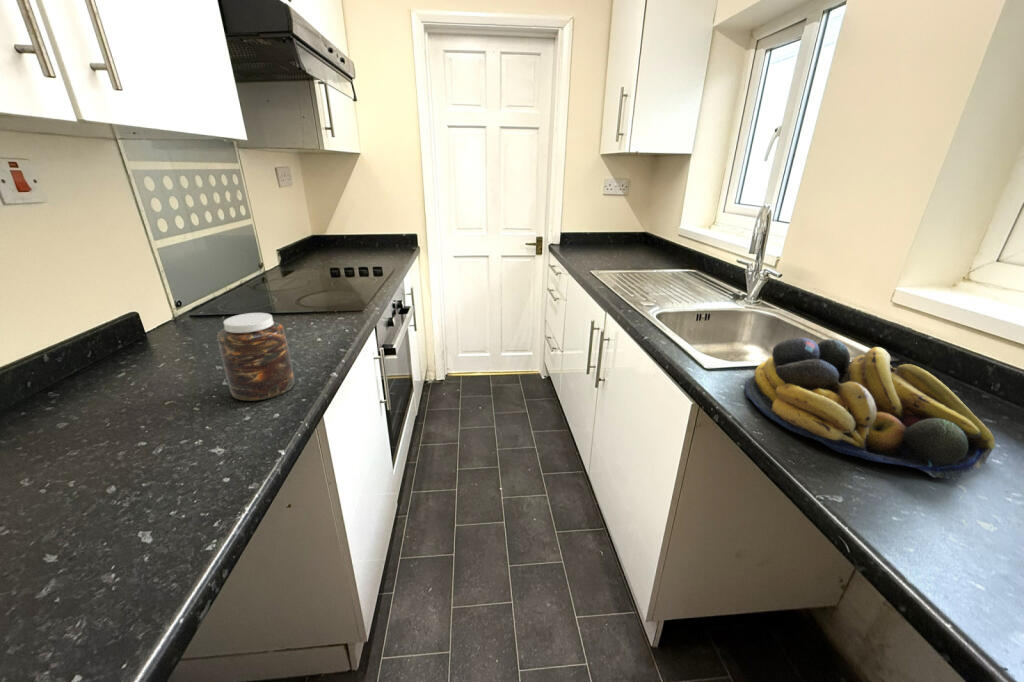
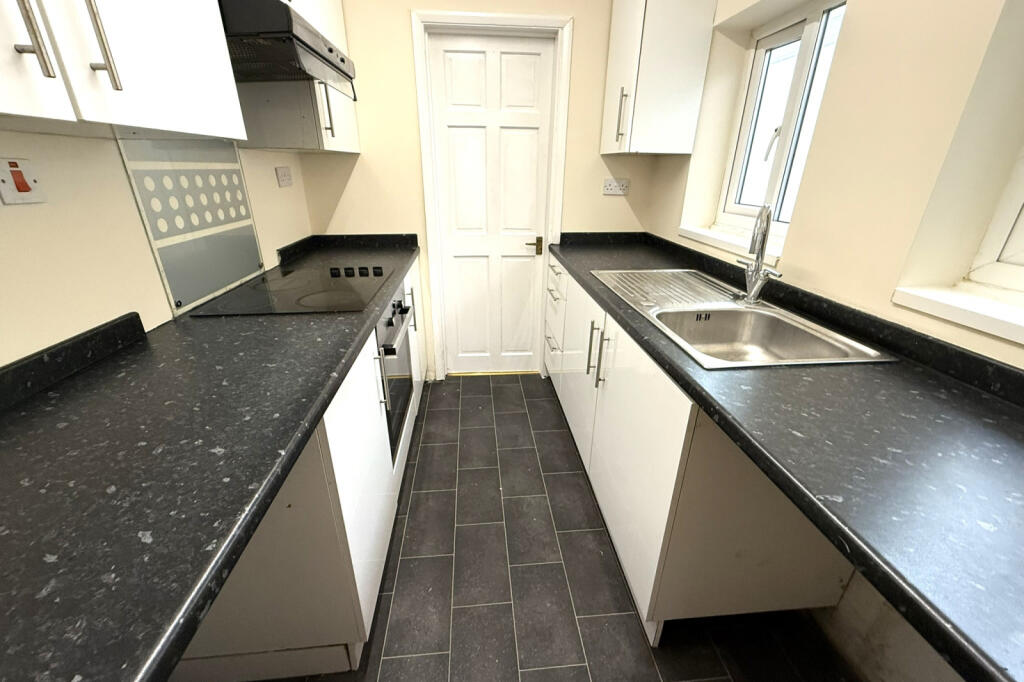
- jar [216,312,296,402]
- fruit bowl [744,336,996,481]
